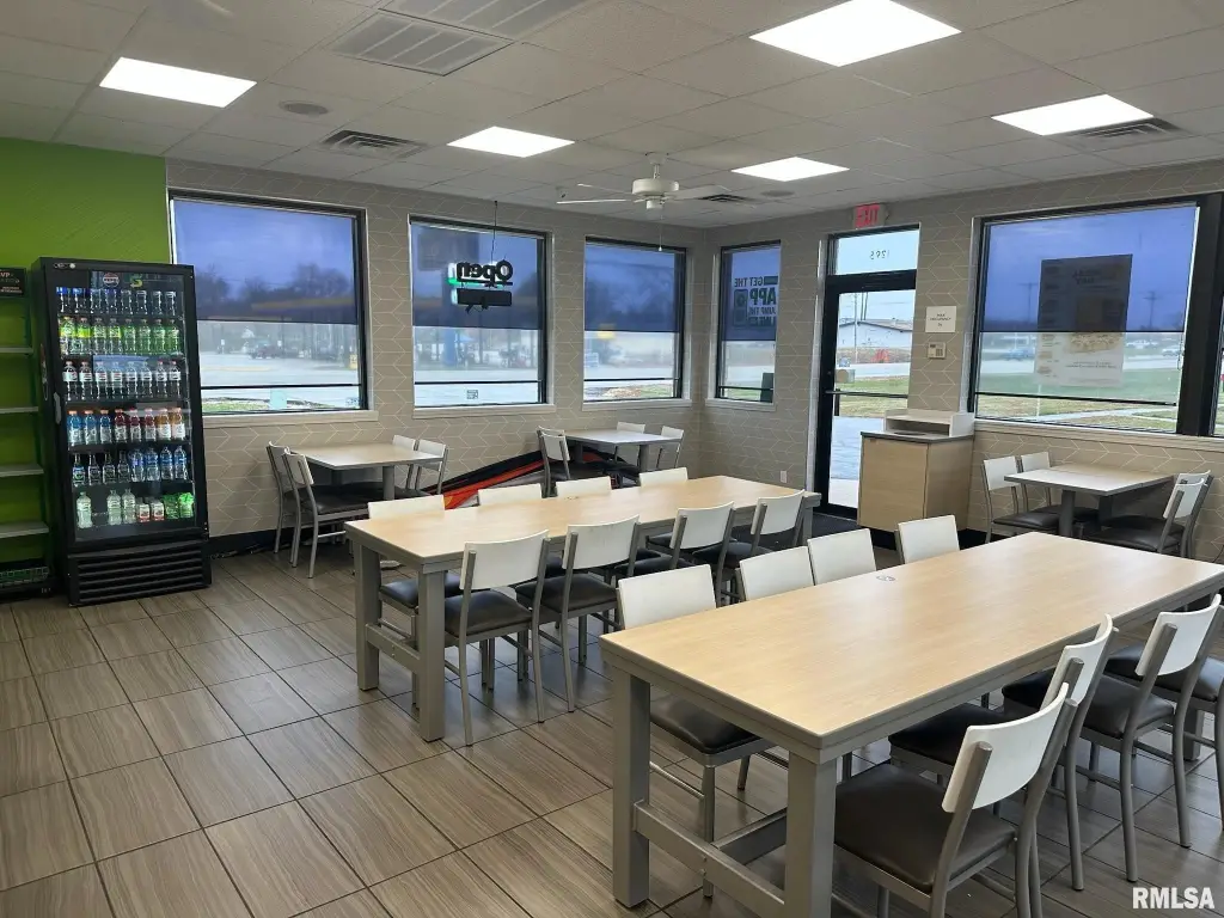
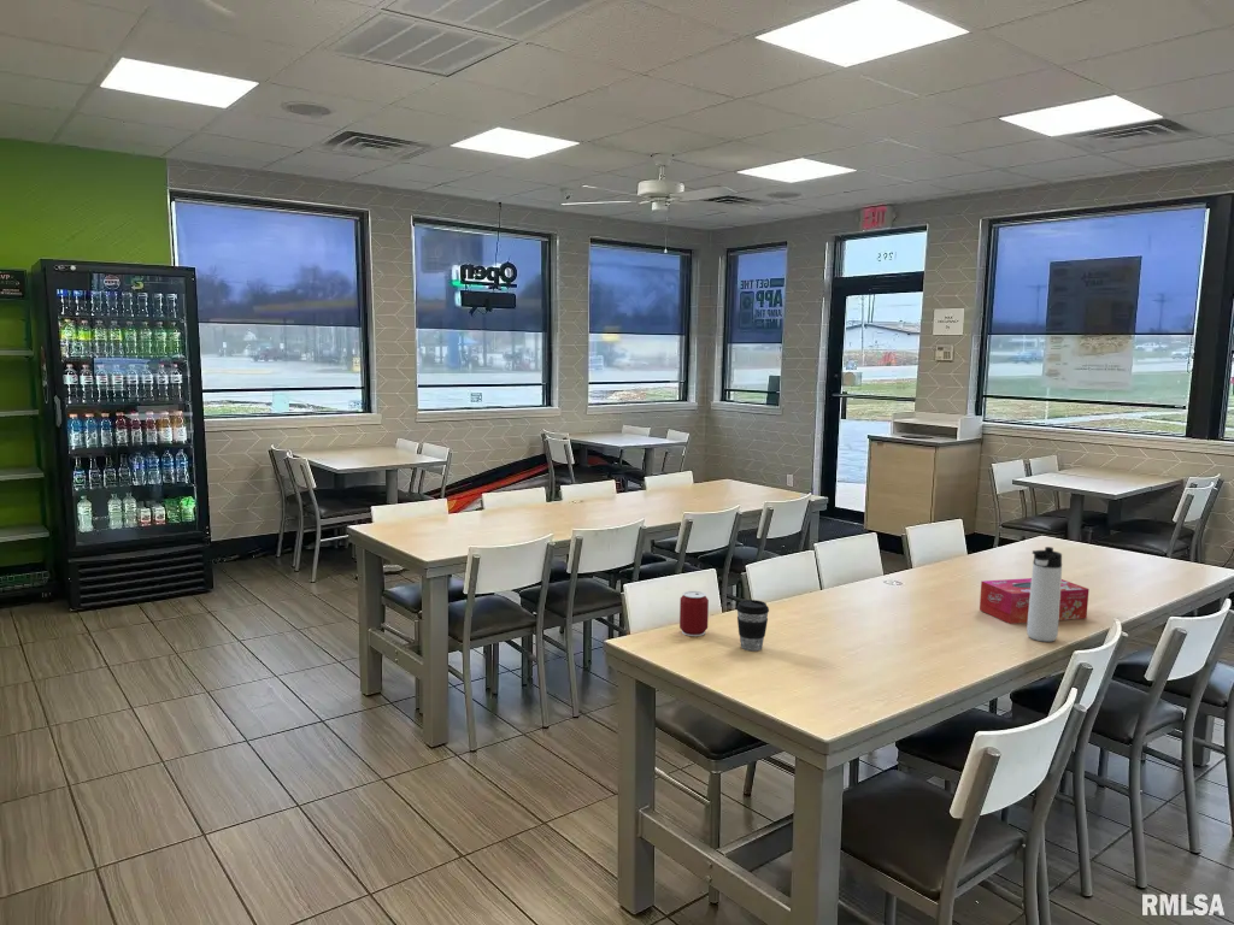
+ coffee cup [735,599,770,652]
+ can [678,590,710,637]
+ tissue box [979,577,1091,625]
+ thermos bottle [1026,546,1063,643]
